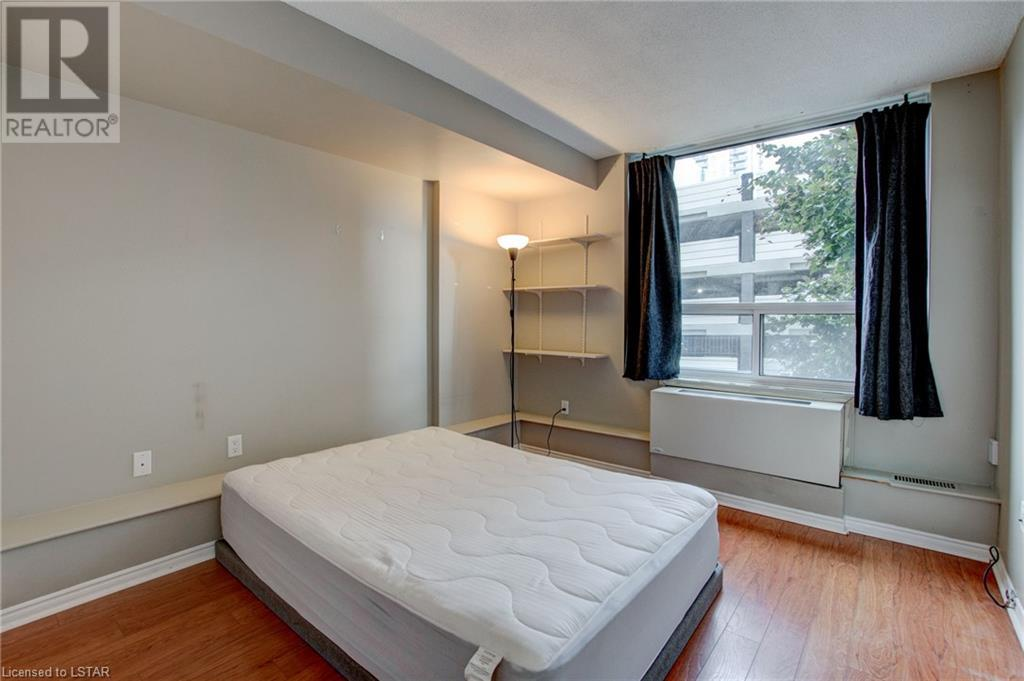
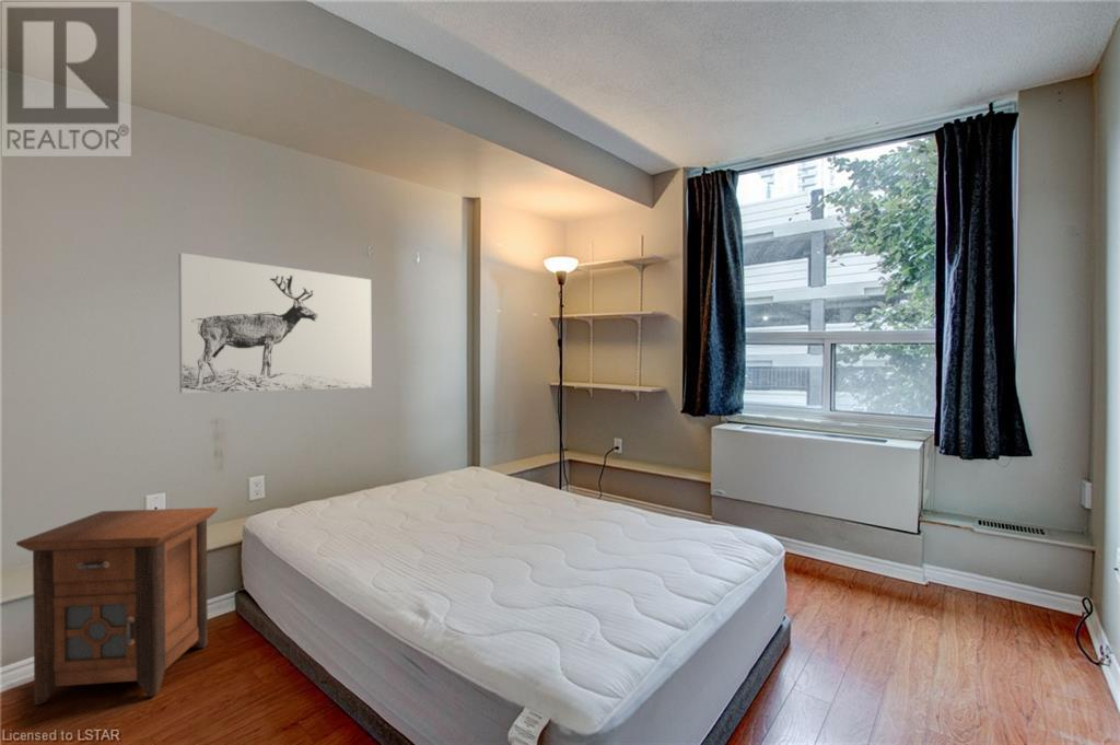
+ nightstand [15,507,219,706]
+ wall art [177,252,373,394]
